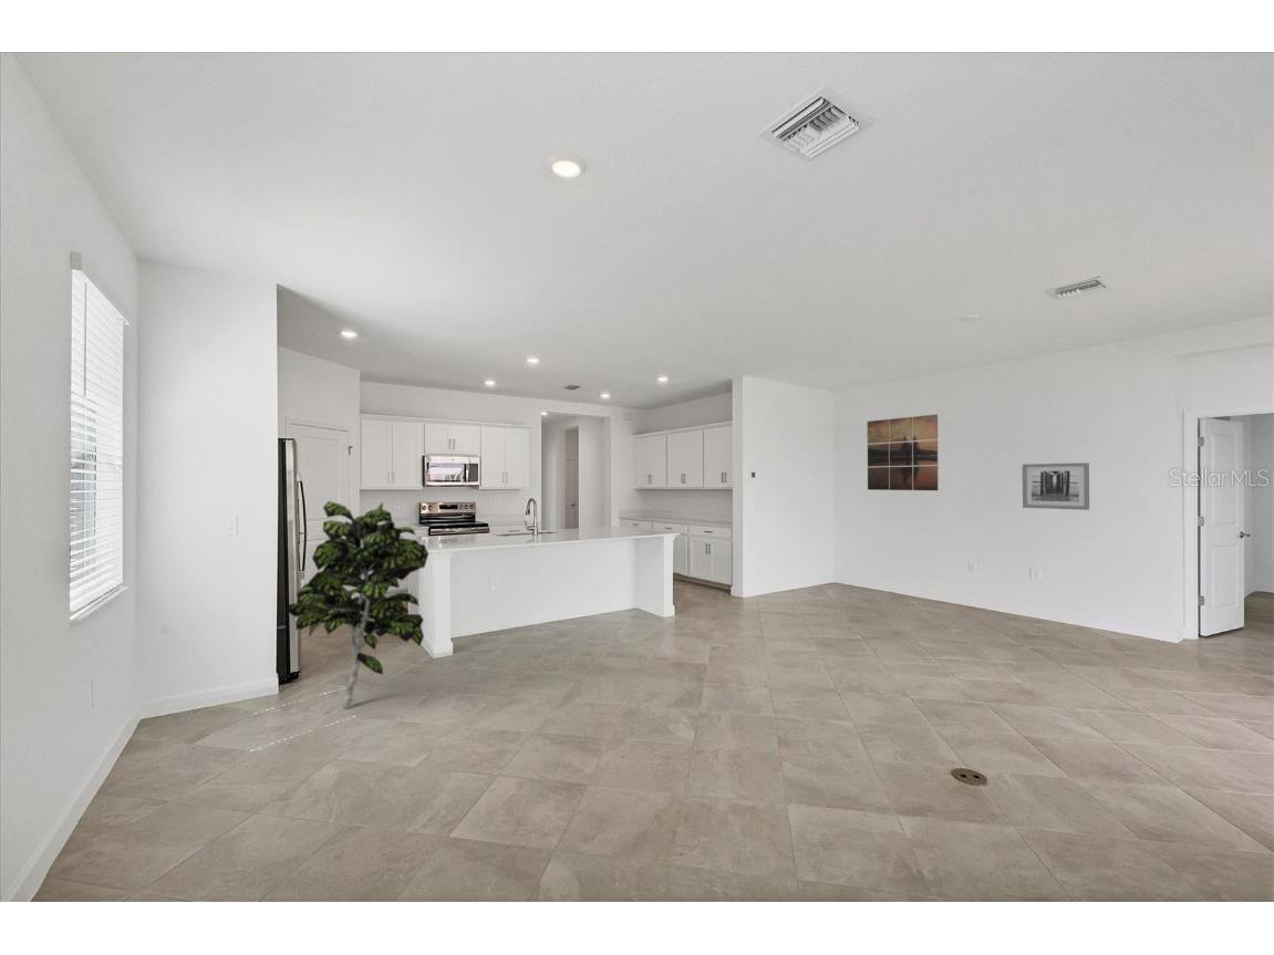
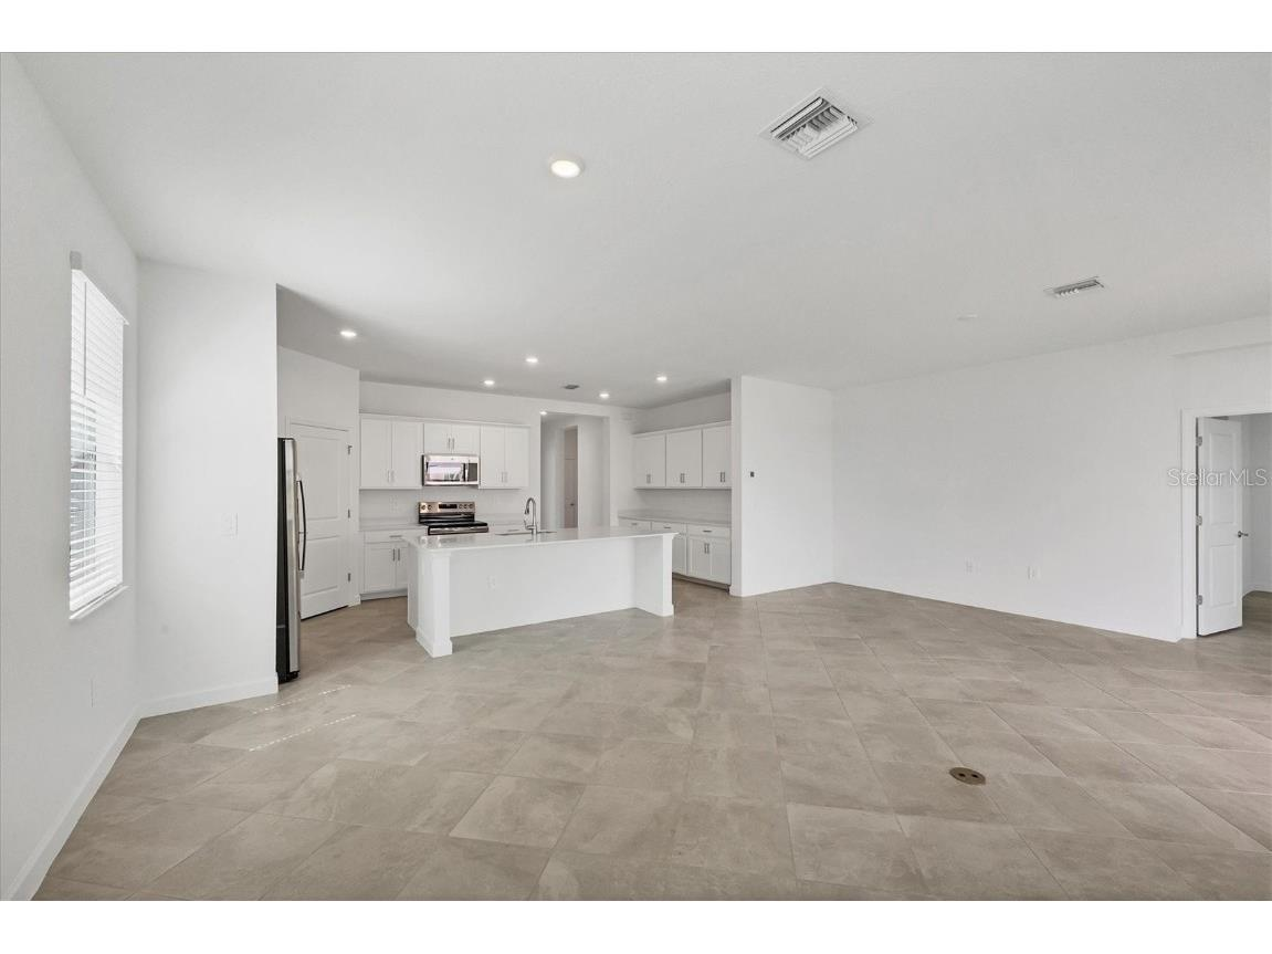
- indoor plant [284,500,429,710]
- wall art [867,414,940,491]
- wall art [1022,461,1090,511]
